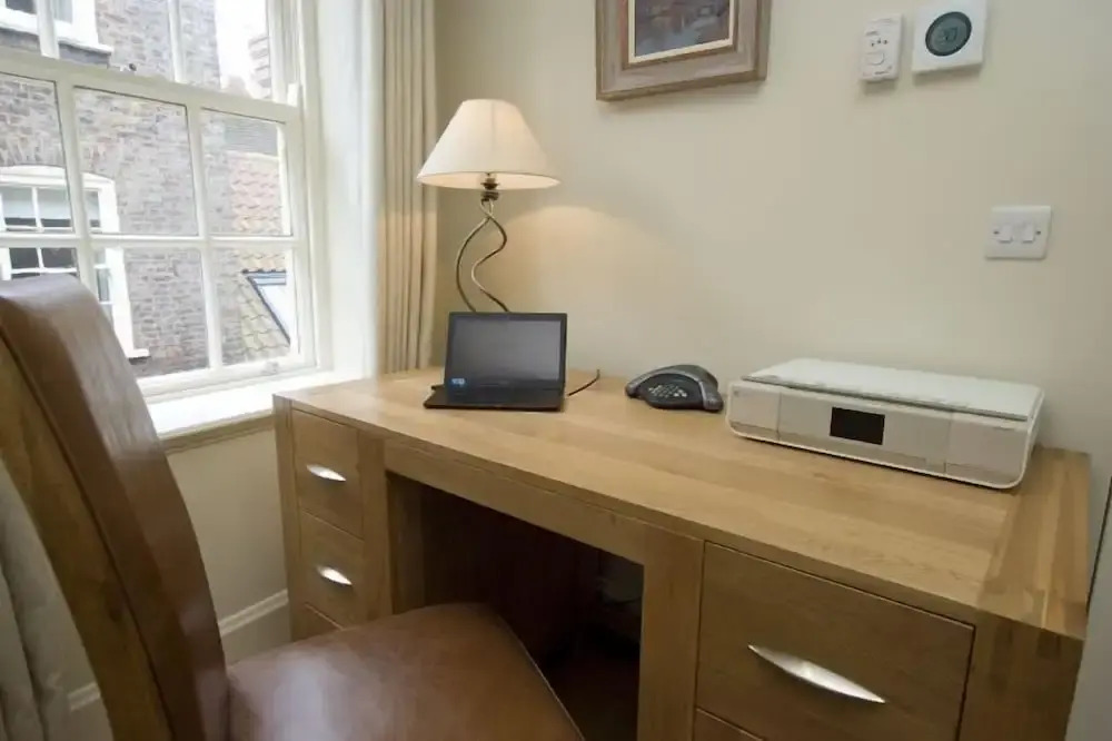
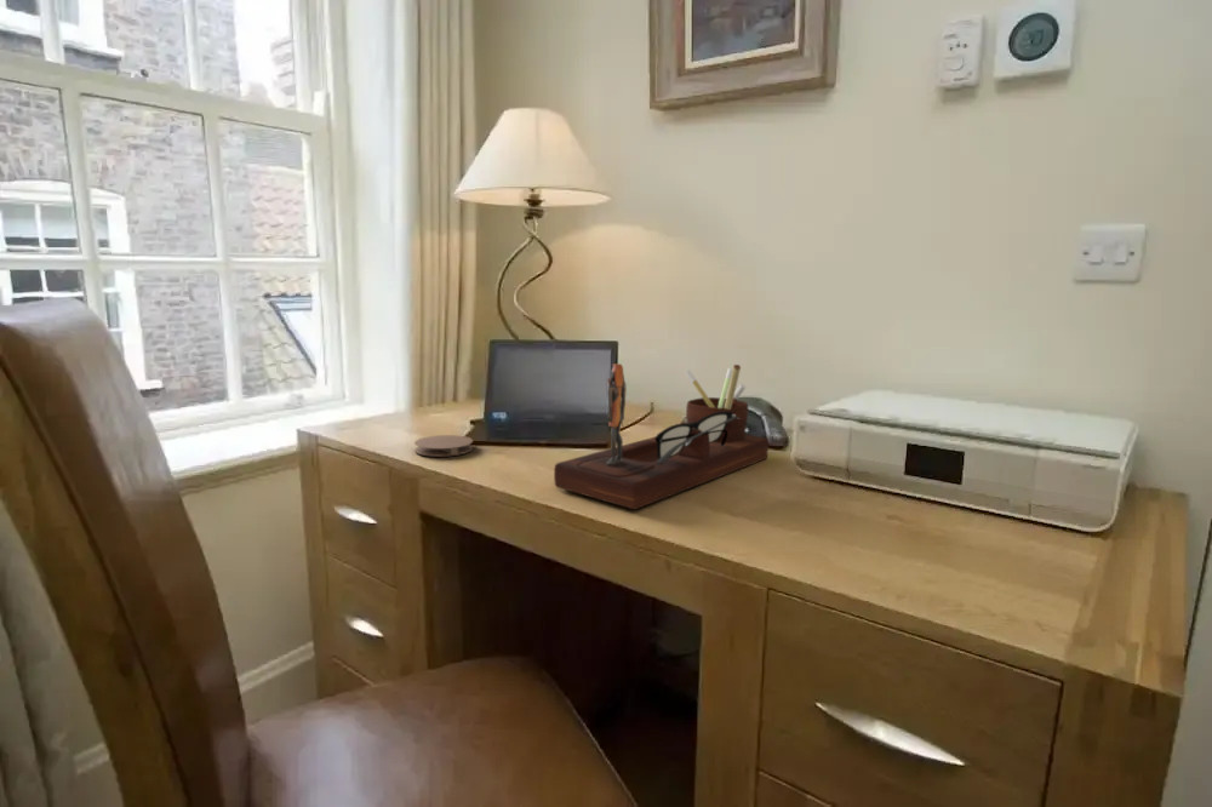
+ desk organizer [553,362,770,510]
+ coaster [413,434,474,458]
